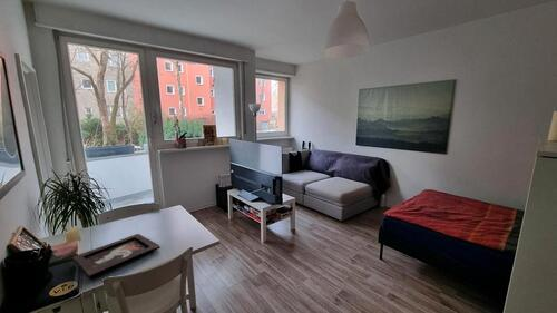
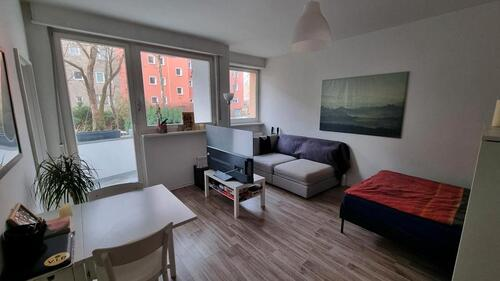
- decorative tray [71,233,162,281]
